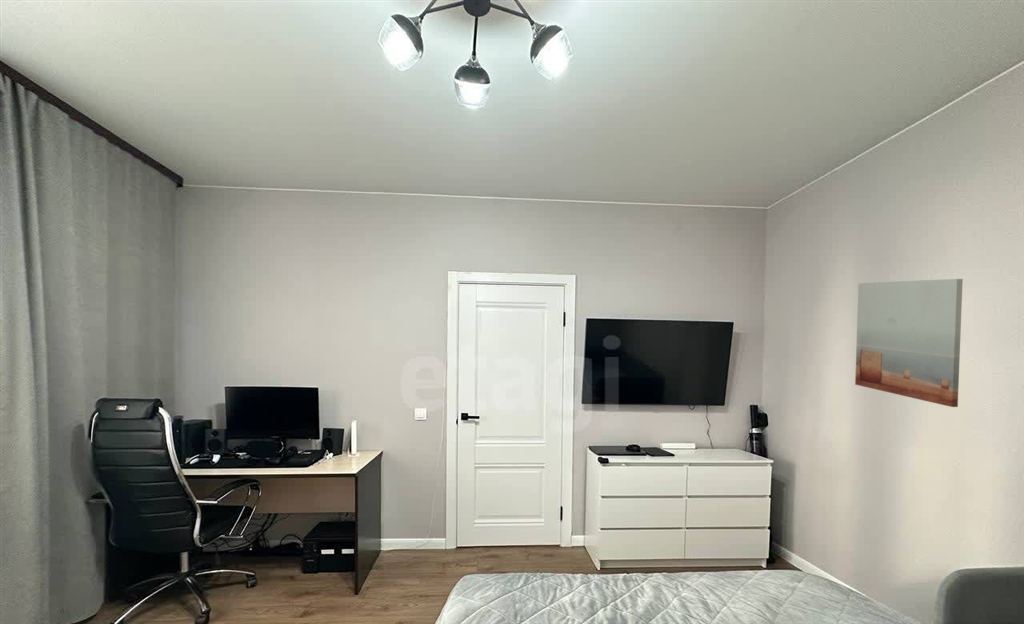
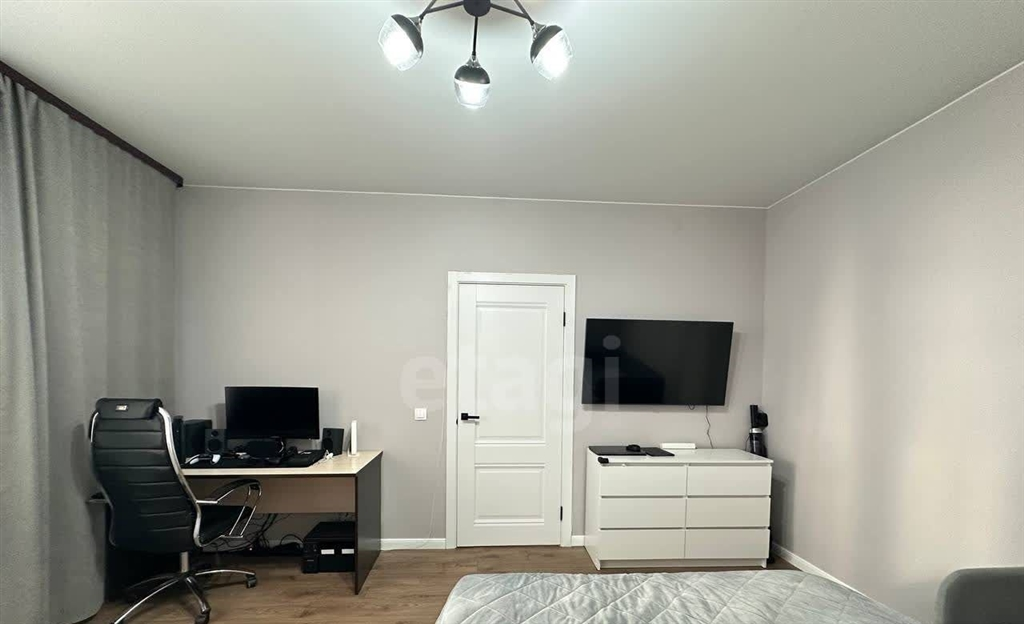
- wall art [854,278,964,408]
